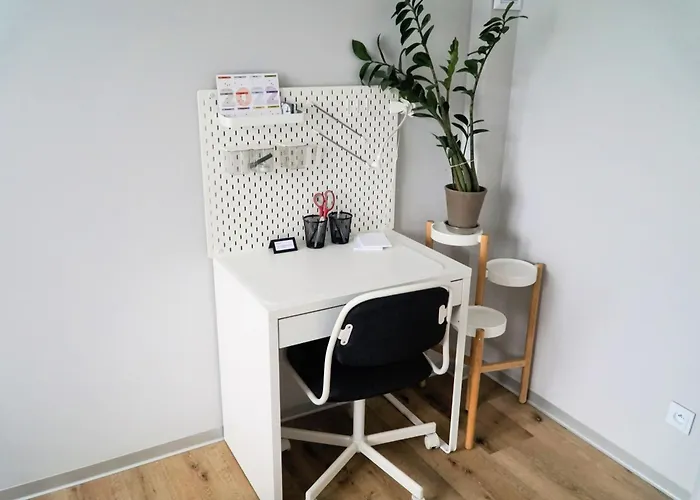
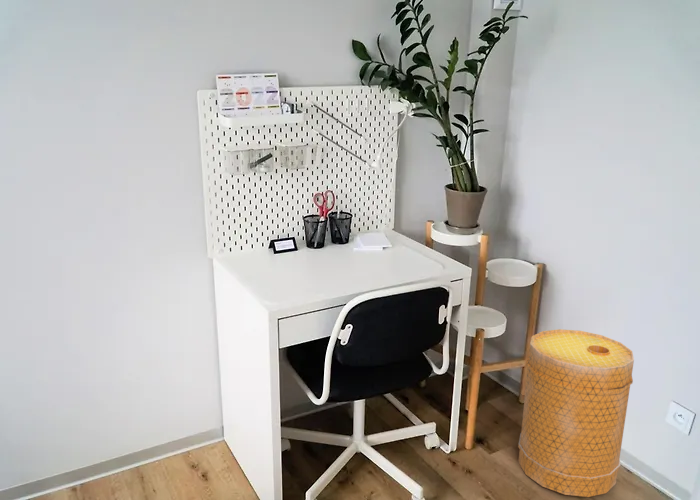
+ basket [517,328,635,498]
